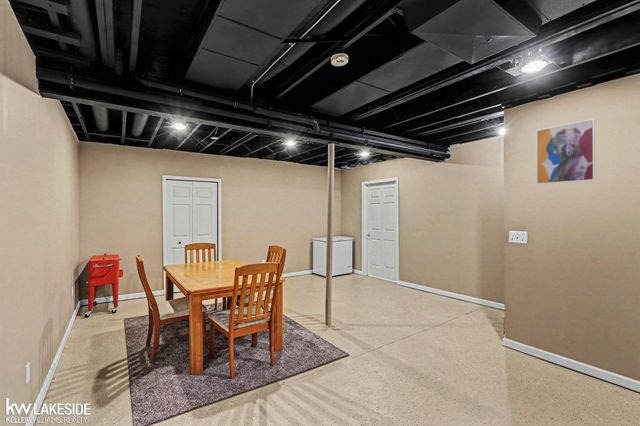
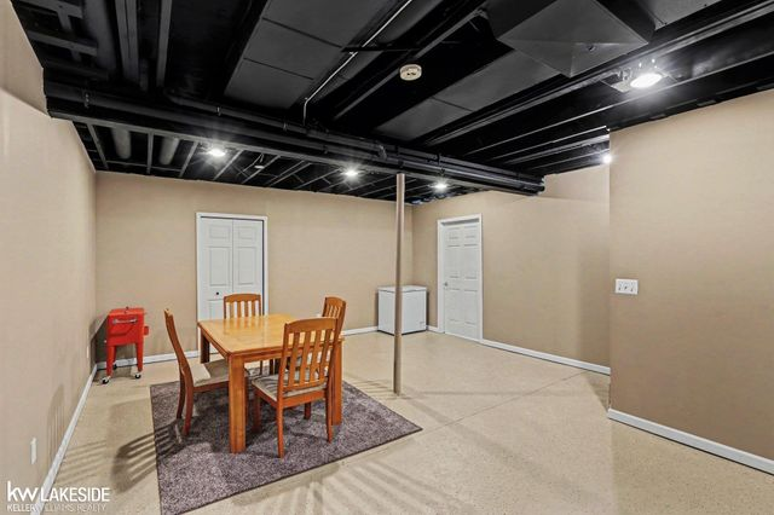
- wall art [535,118,596,186]
